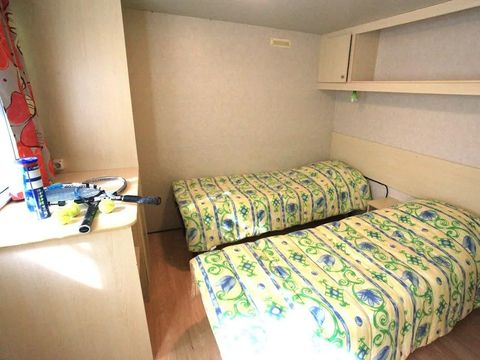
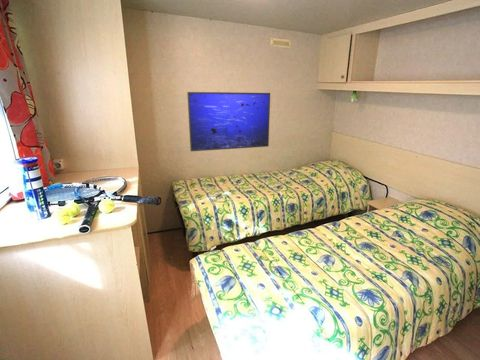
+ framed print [186,91,271,152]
